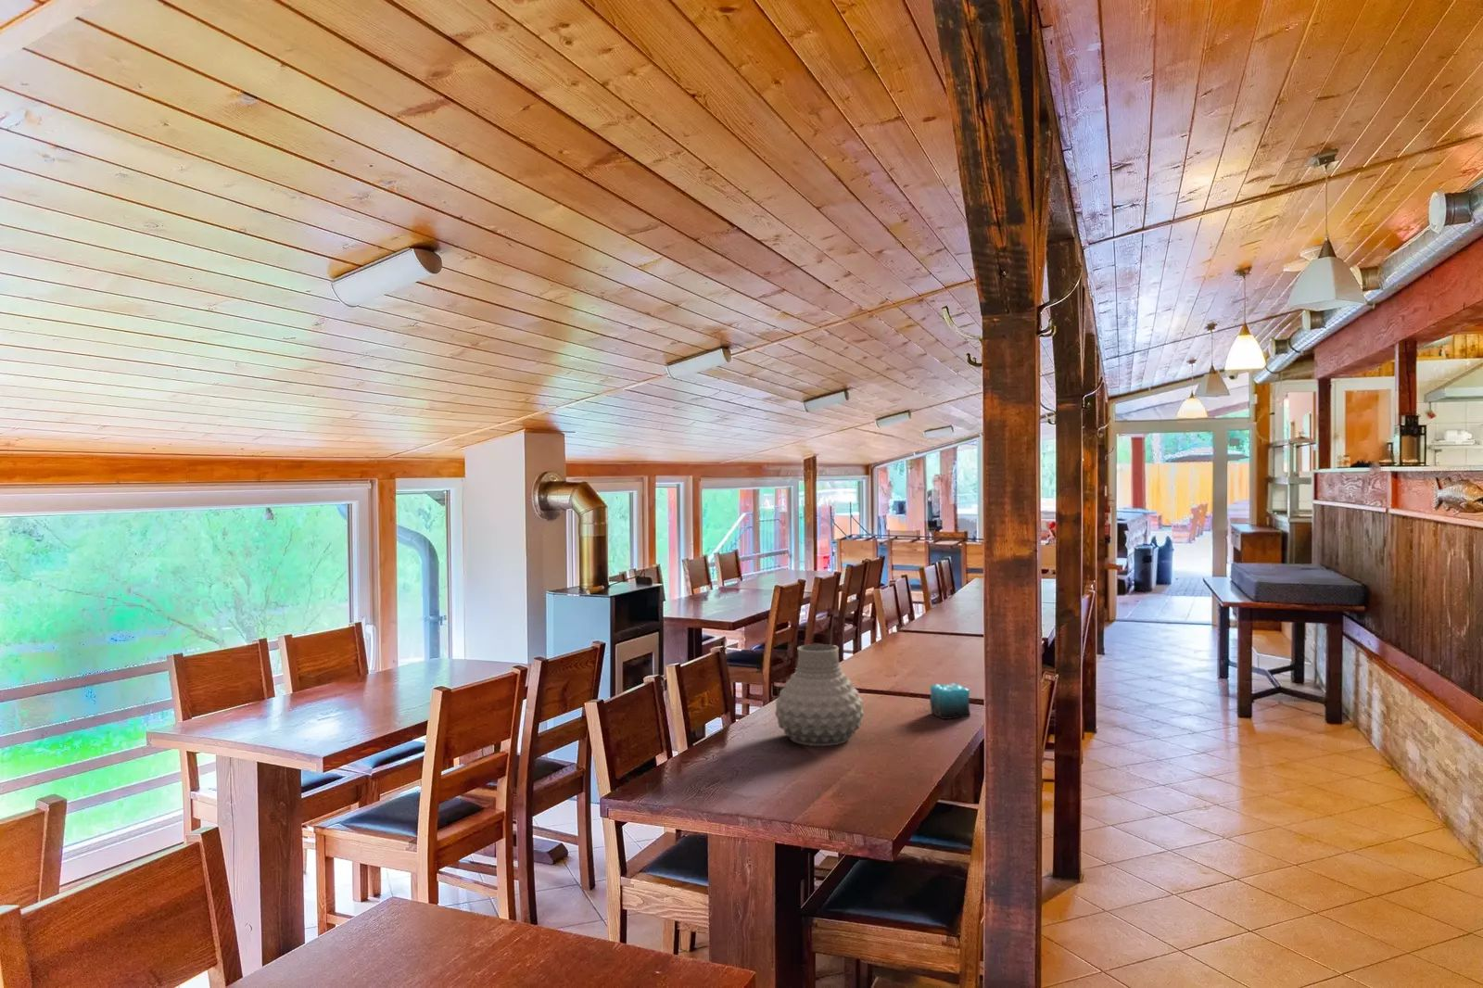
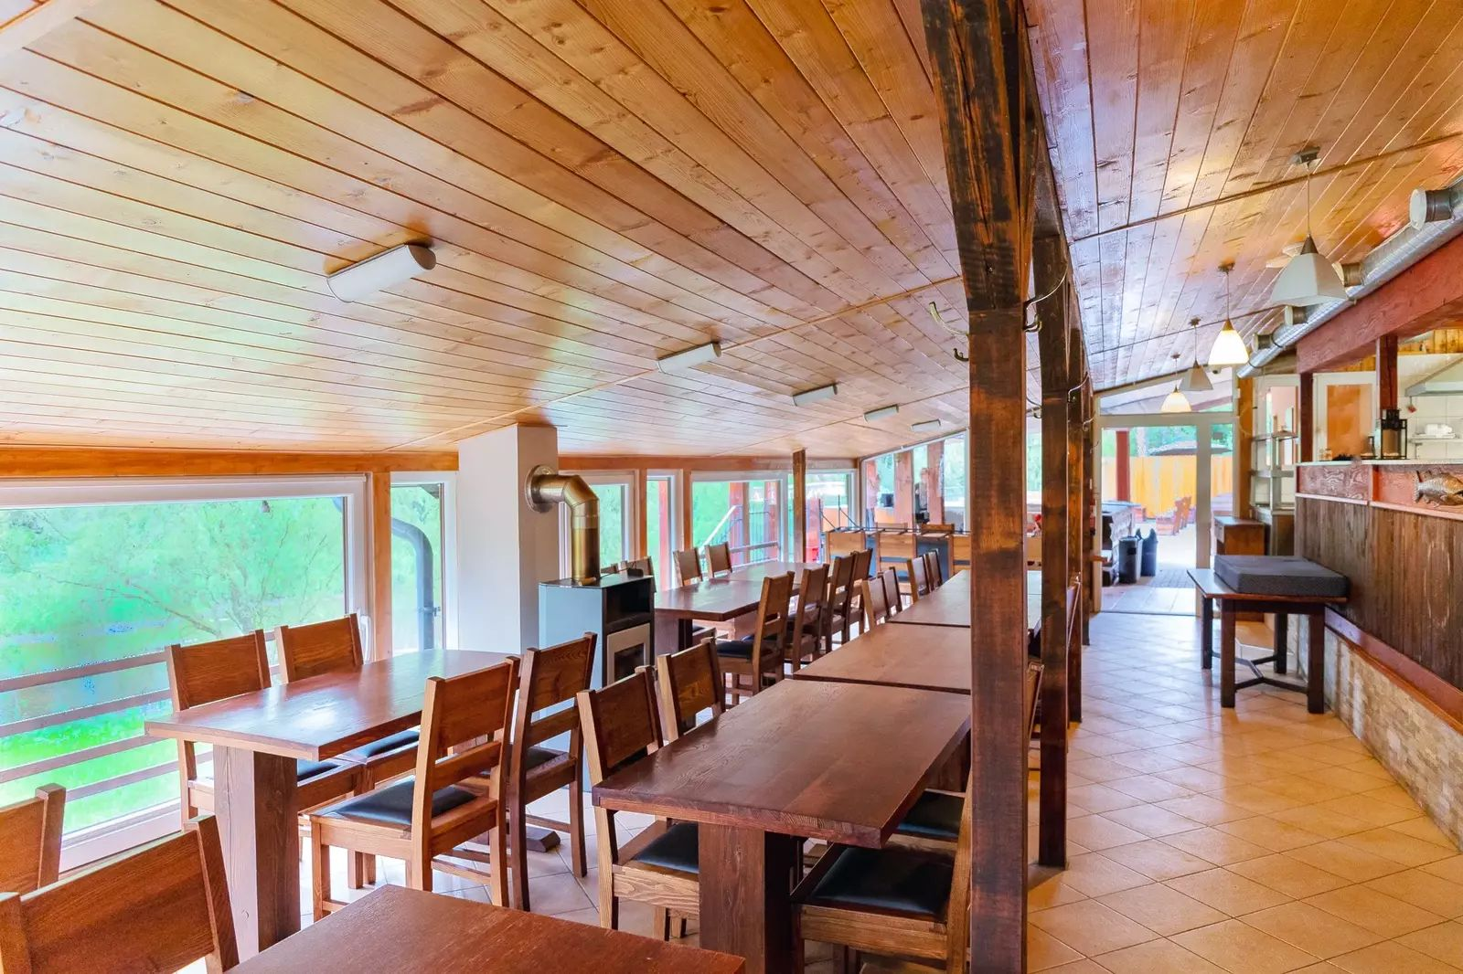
- candle [928,683,971,720]
- vase [774,643,864,747]
